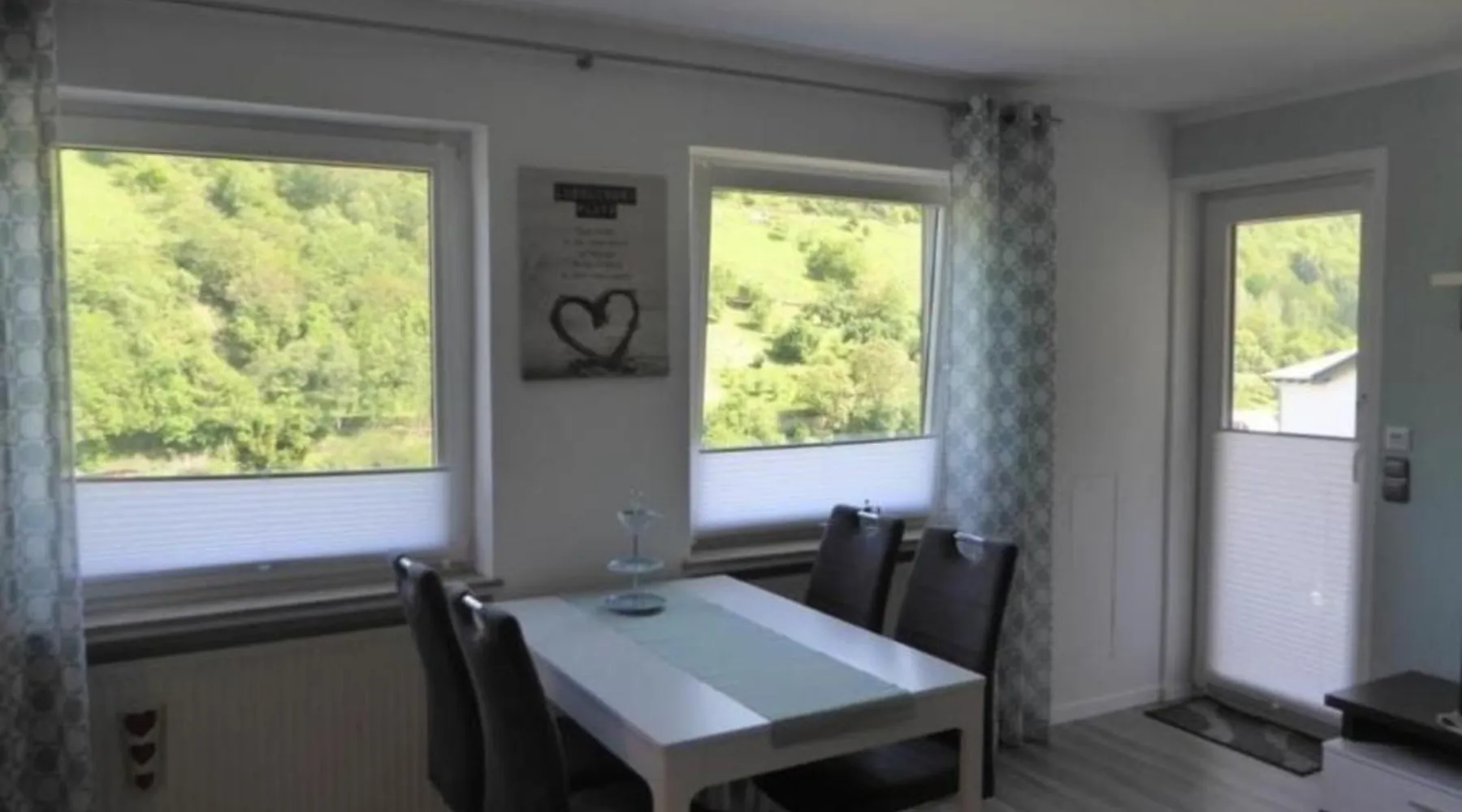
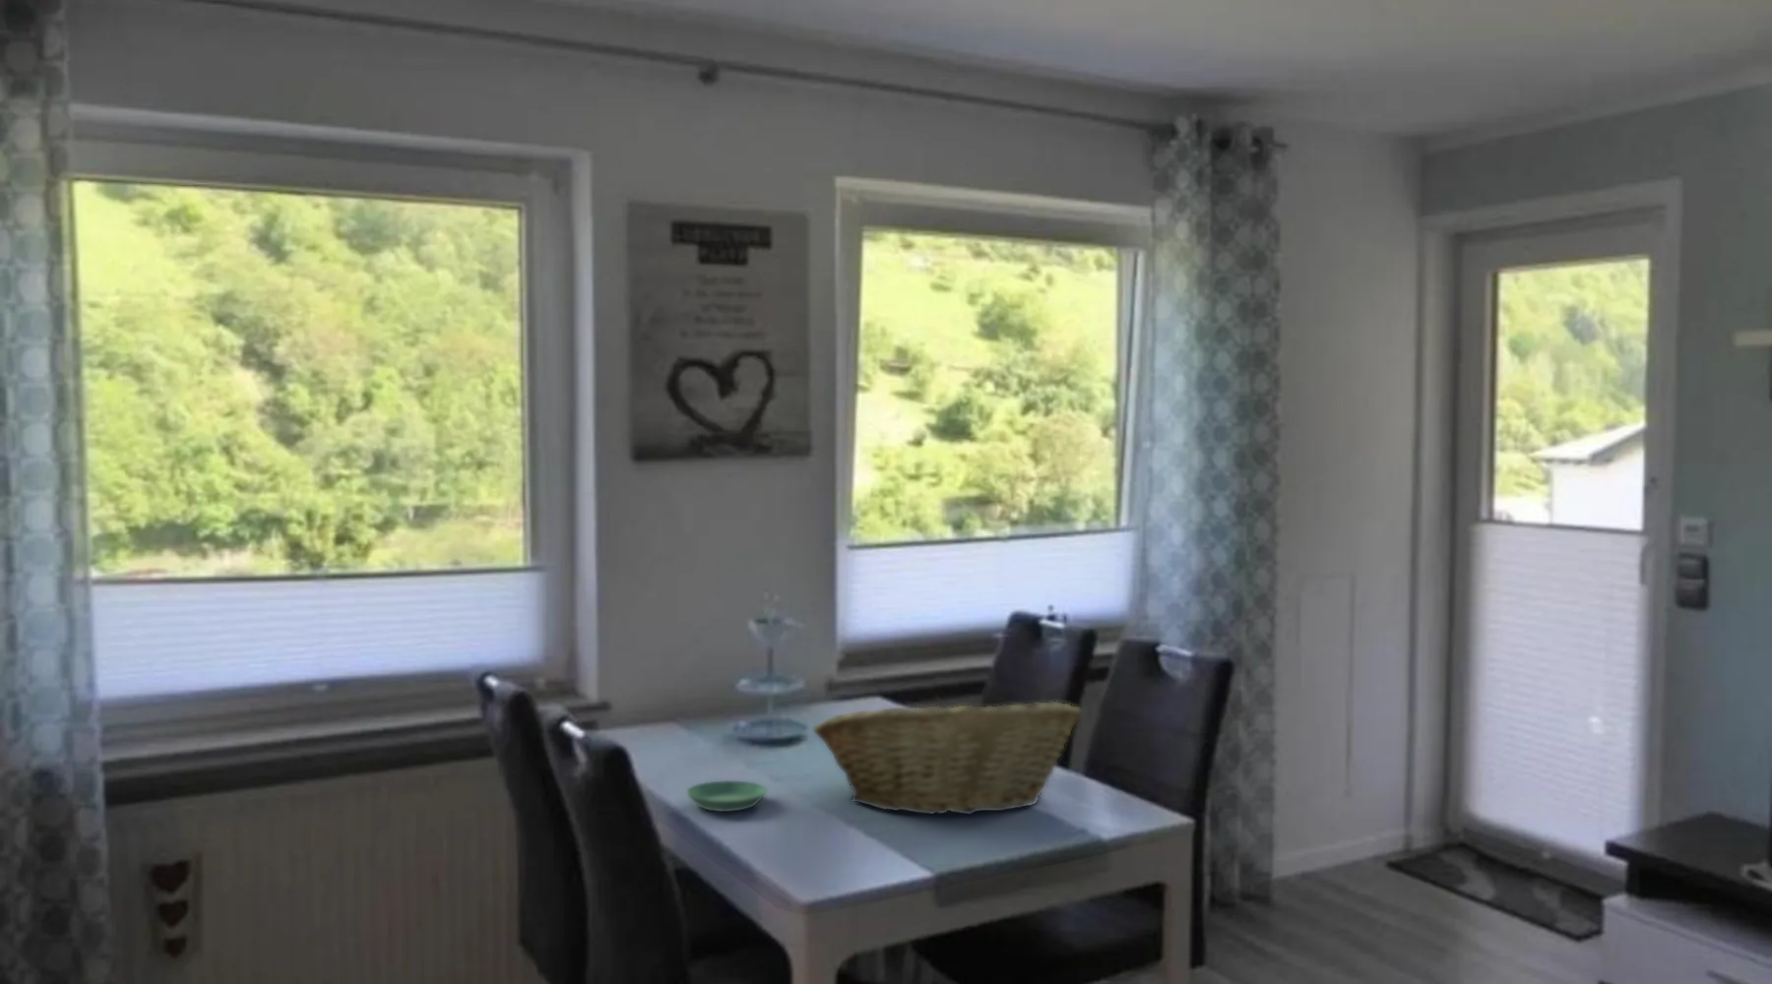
+ saucer [685,779,768,813]
+ fruit basket [812,694,1082,816]
